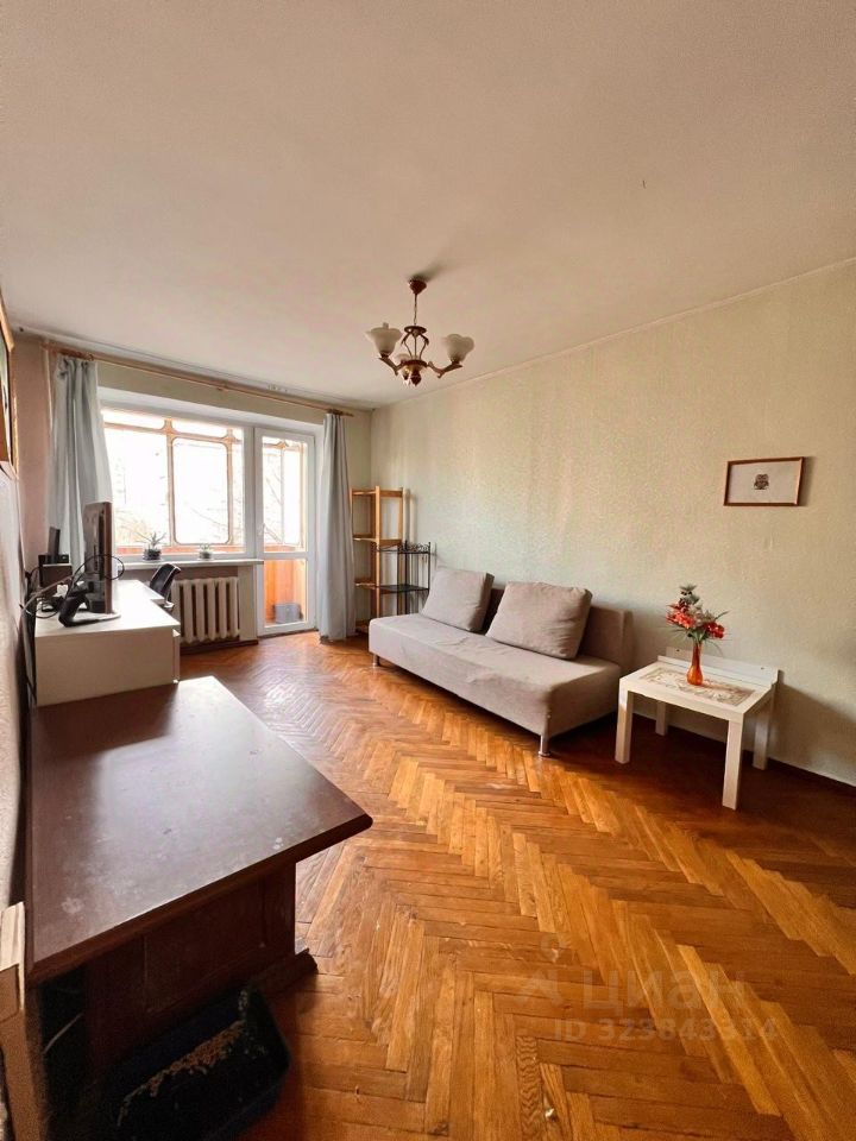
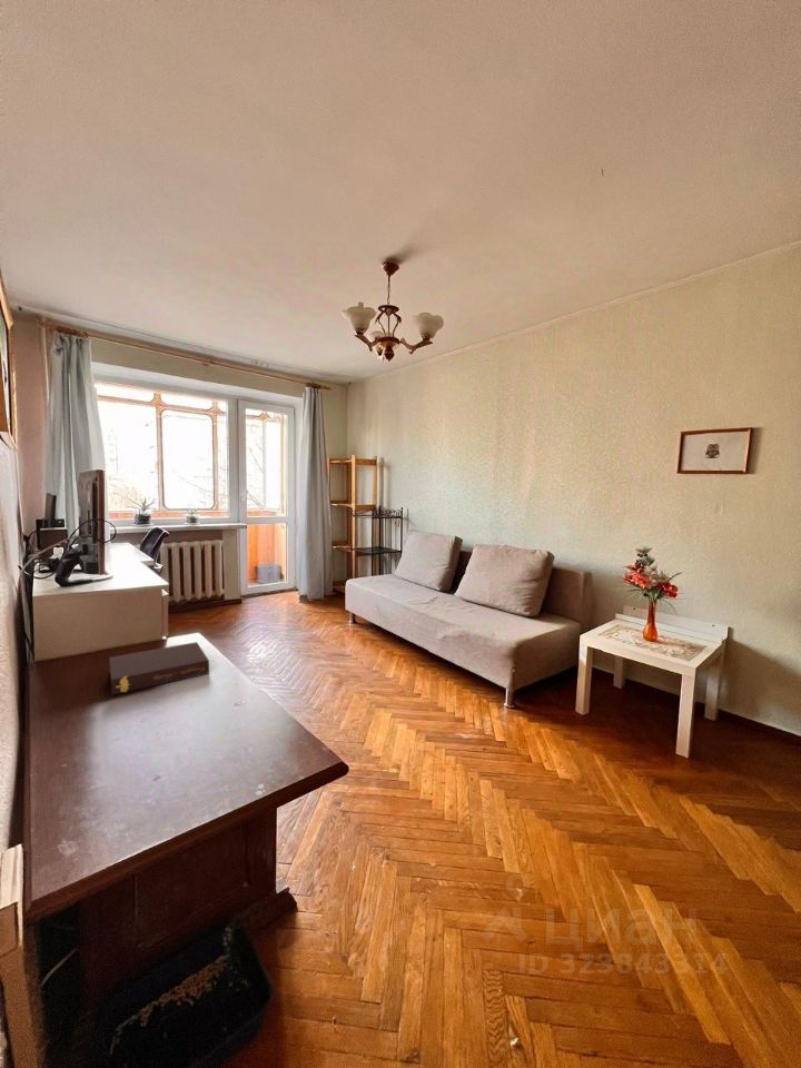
+ book [108,641,210,695]
